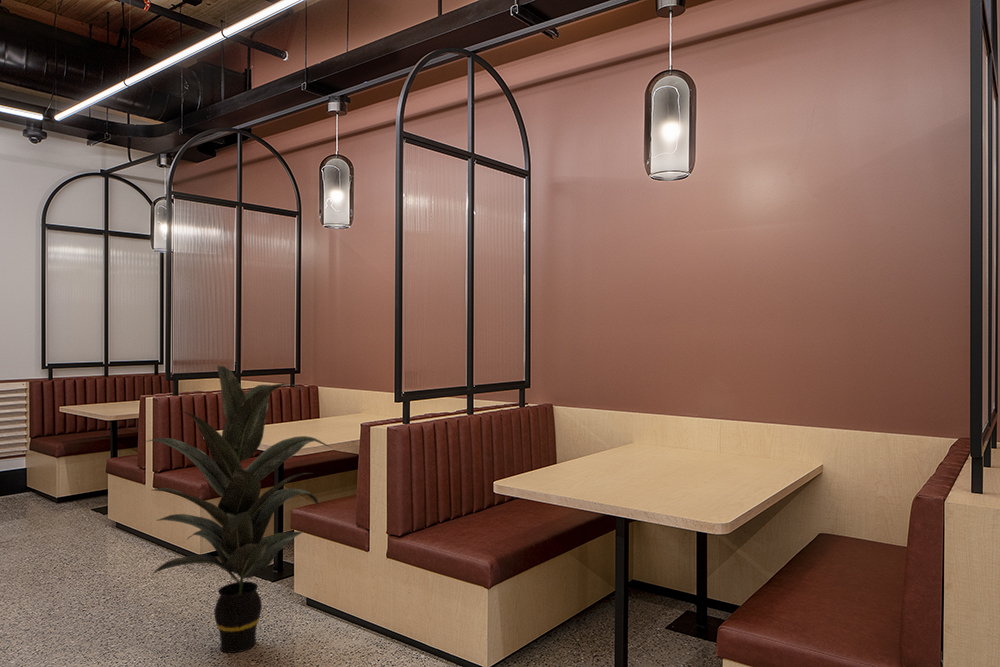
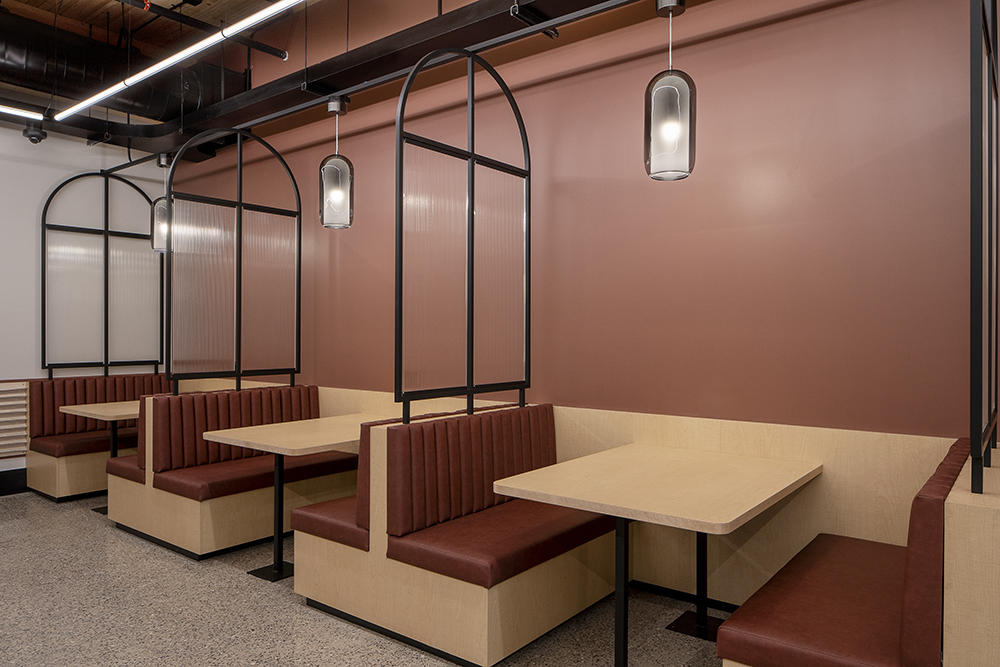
- indoor plant [143,365,334,654]
